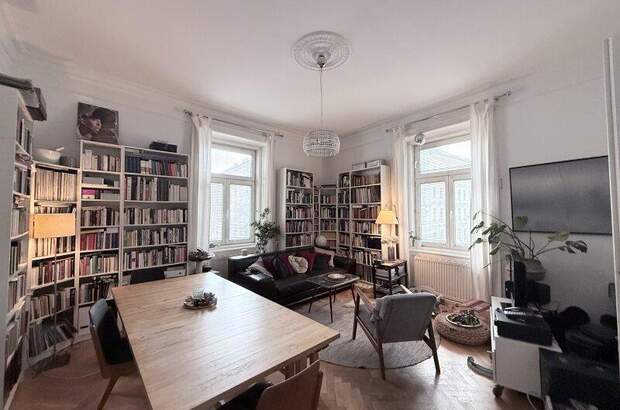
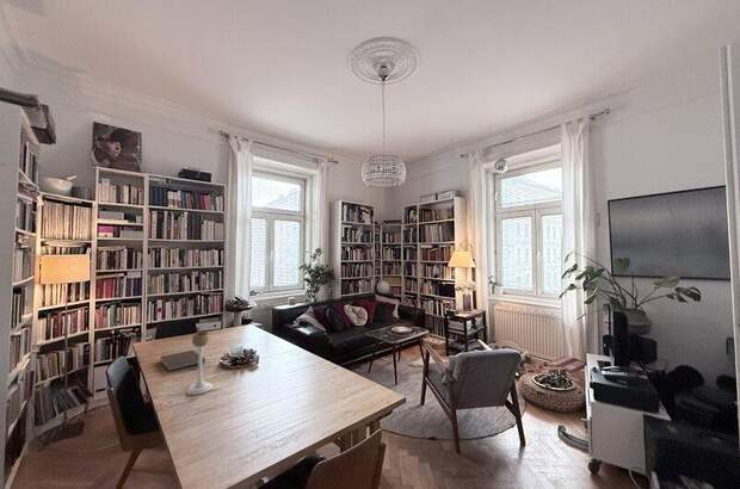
+ notebook [159,348,206,372]
+ candle holder [185,330,214,396]
